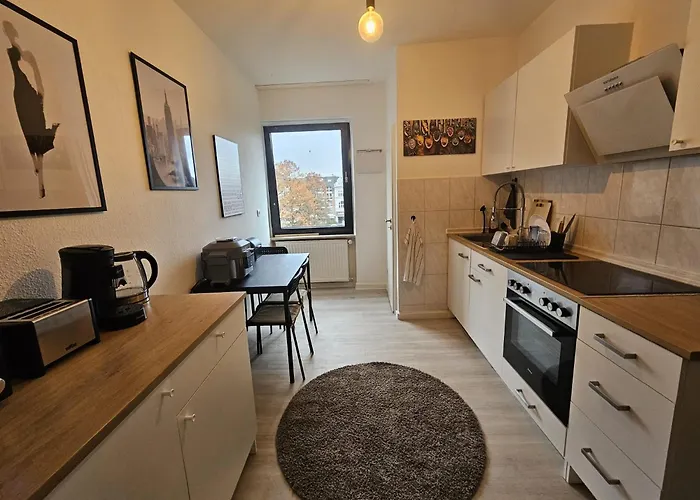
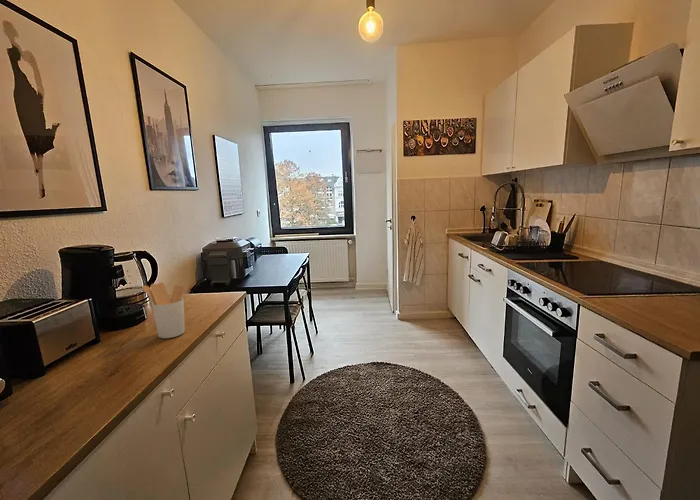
+ utensil holder [141,282,186,339]
